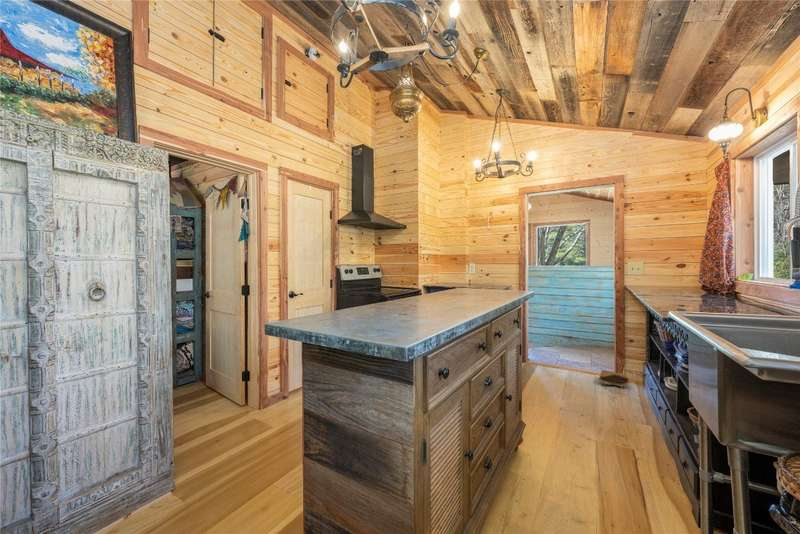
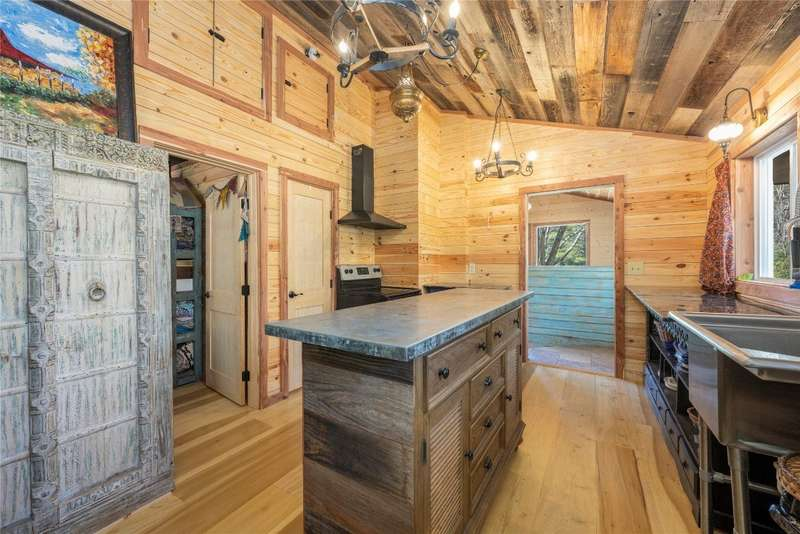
- woven basket [598,369,630,393]
